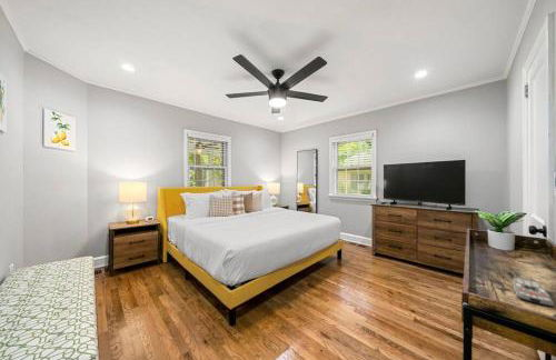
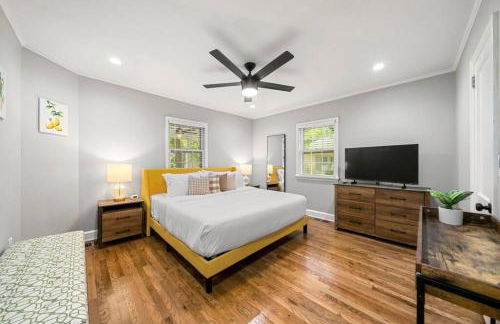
- remote control [512,277,555,308]
